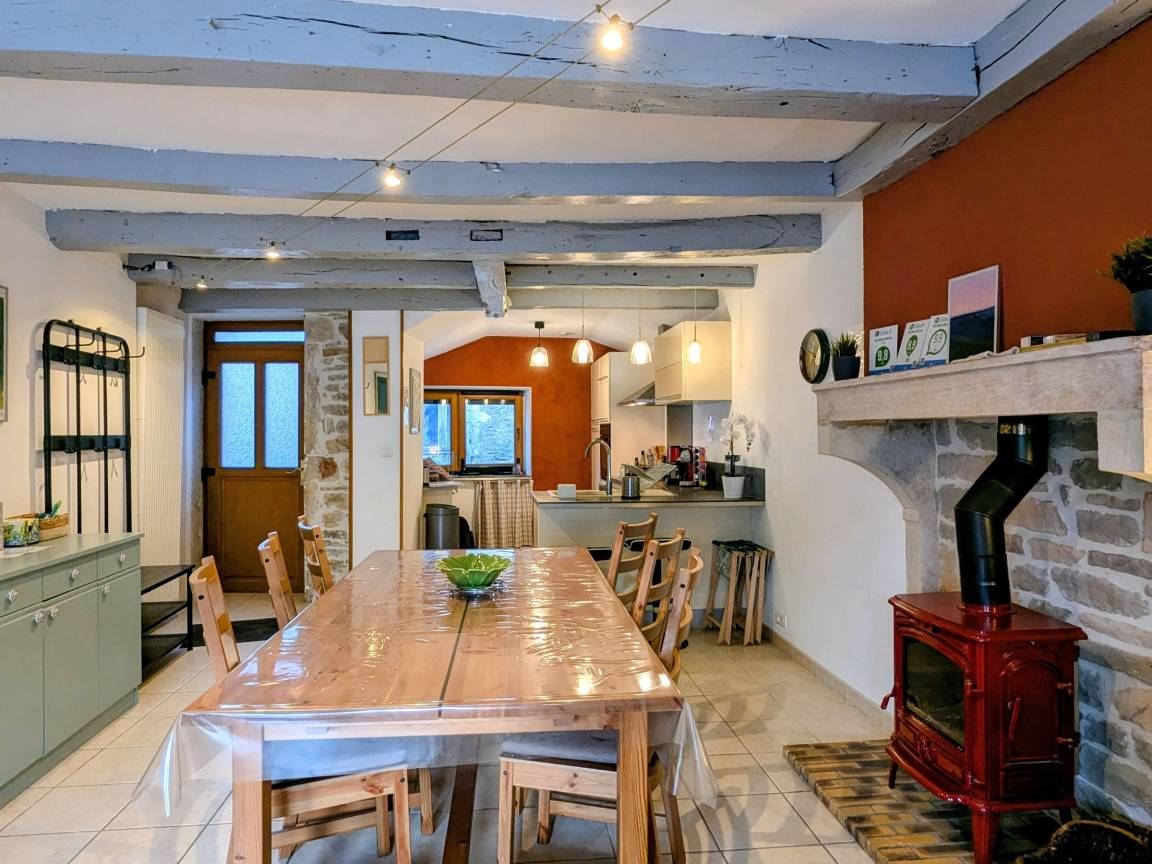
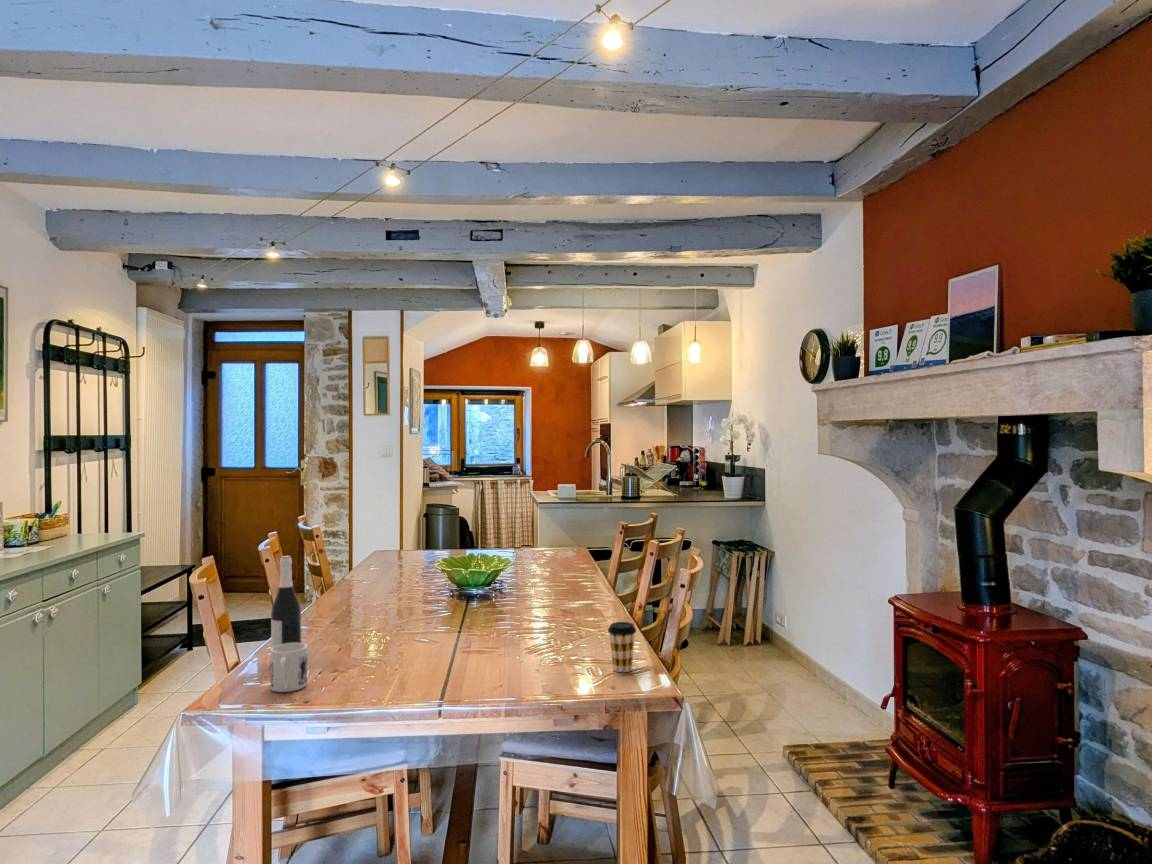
+ mug [269,642,308,693]
+ wine bottle [270,555,302,648]
+ coffee cup [607,621,637,673]
